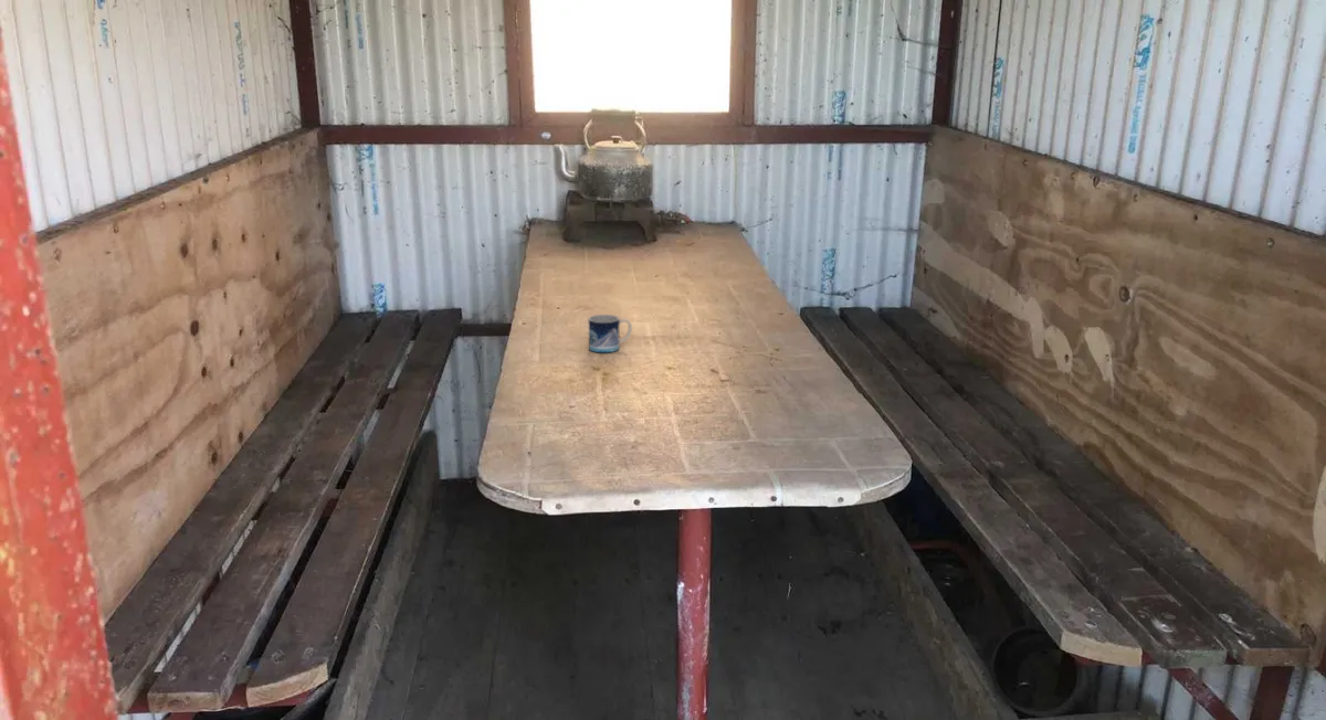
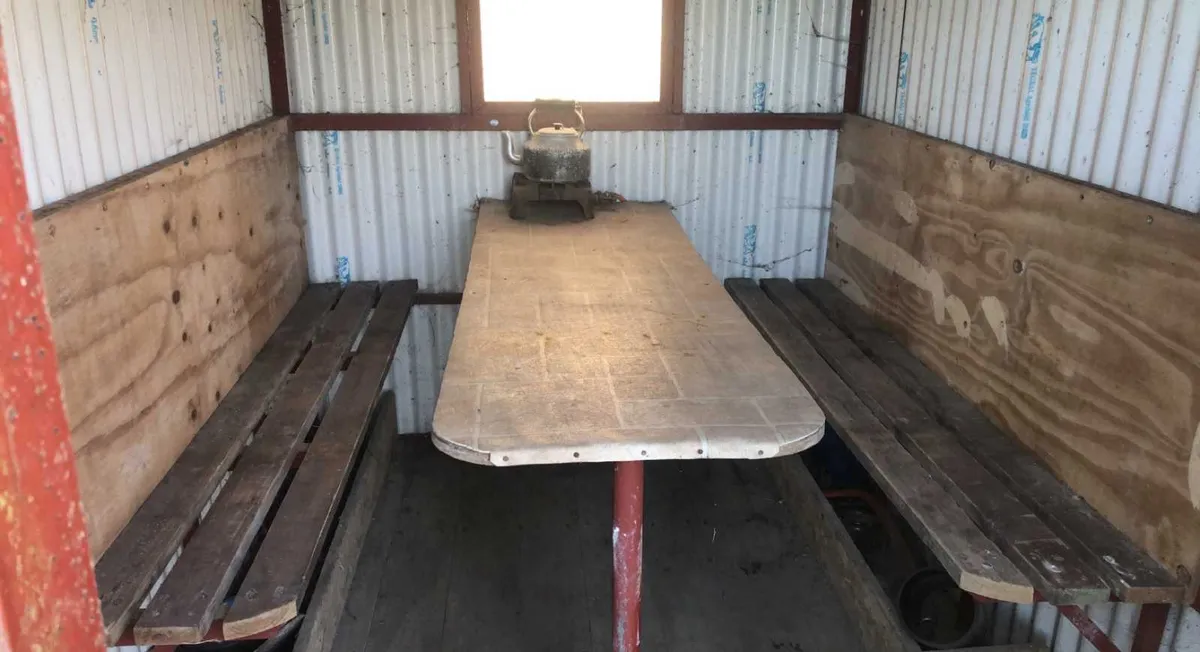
- mug [587,314,633,353]
